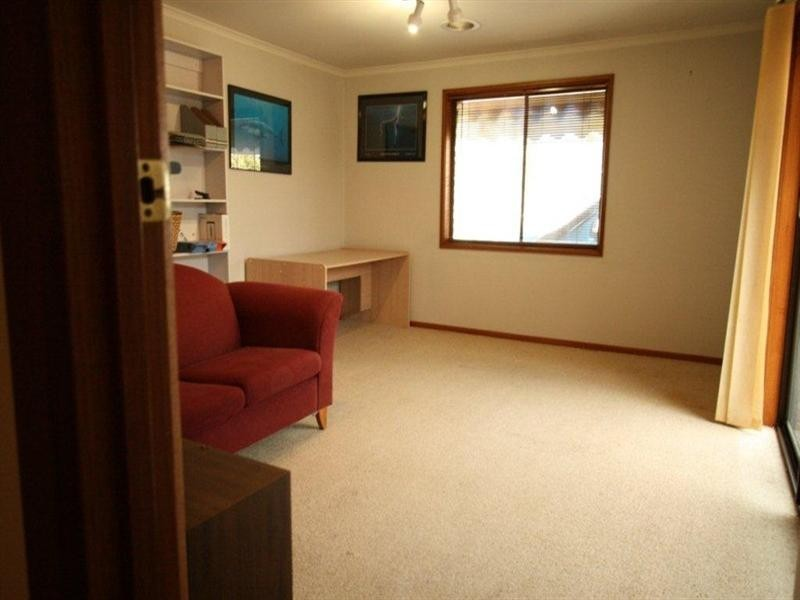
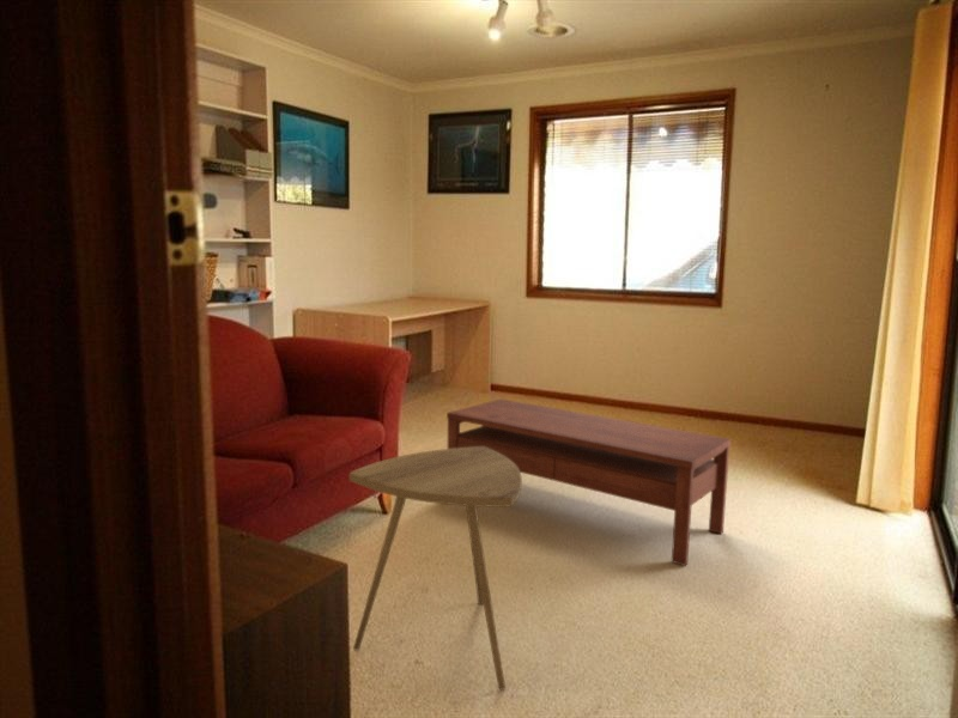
+ side table [348,446,523,692]
+ coffee table [445,397,732,567]
